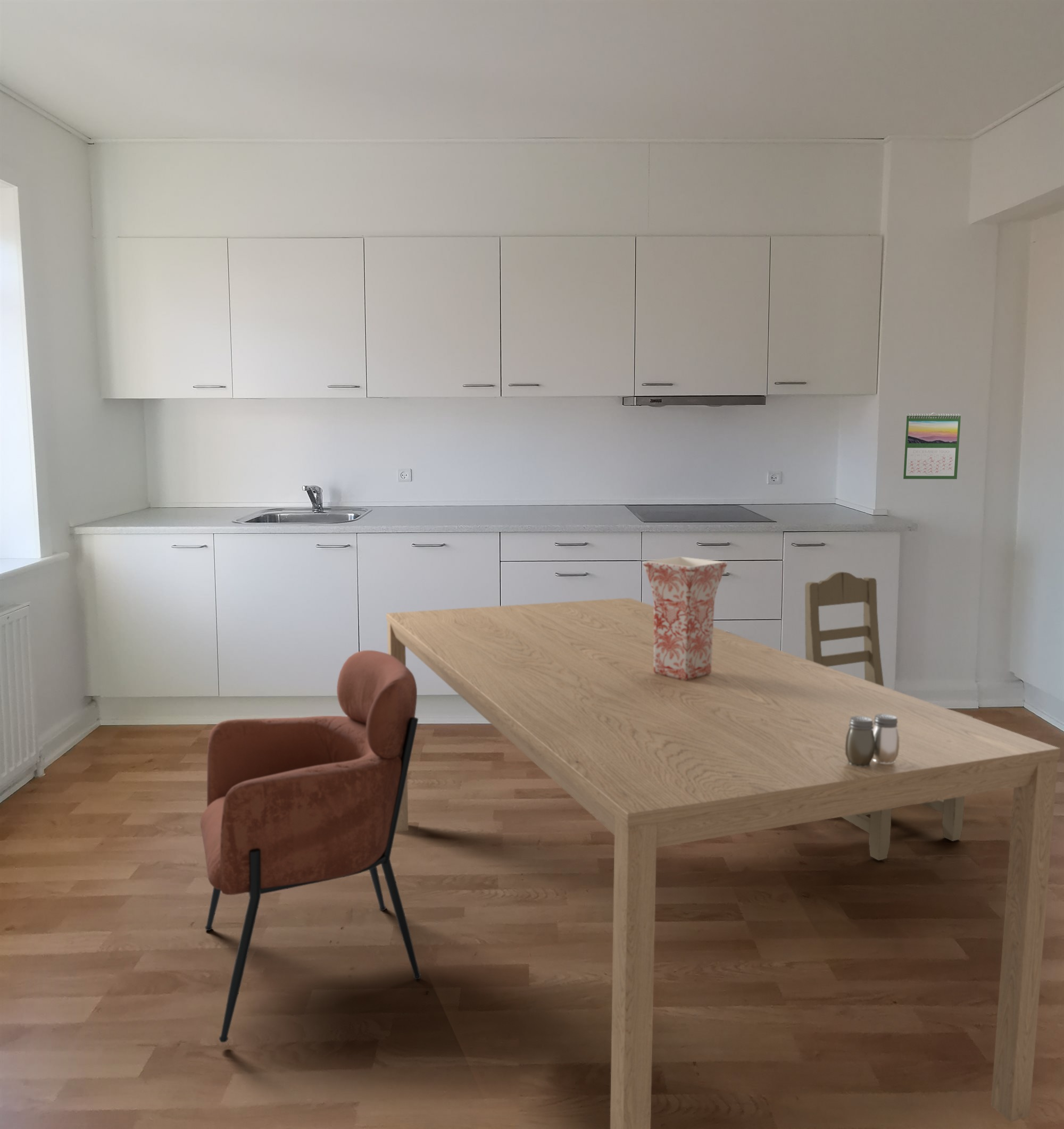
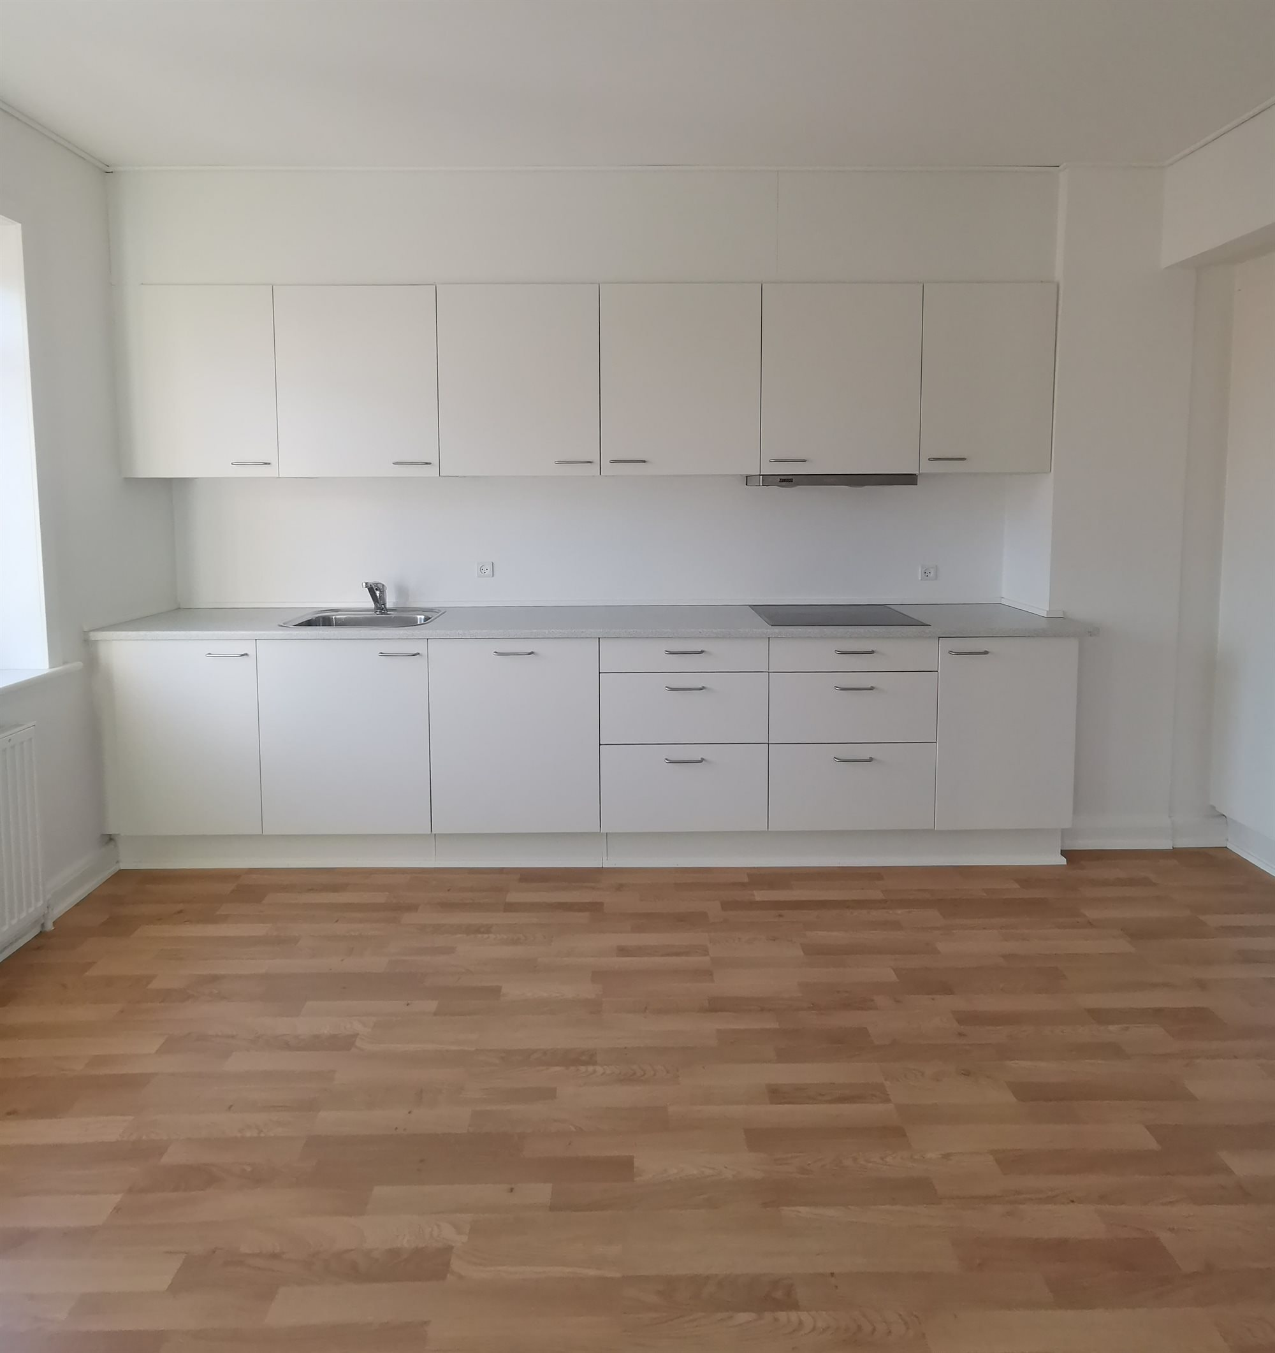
- chair [200,650,421,1043]
- vase [642,556,728,681]
- dining table [386,597,1061,1129]
- calendar [902,412,961,480]
- salt and pepper shaker [845,714,899,767]
- chair [804,571,974,861]
